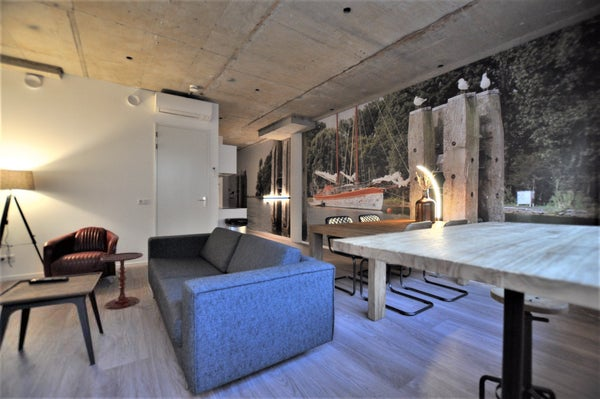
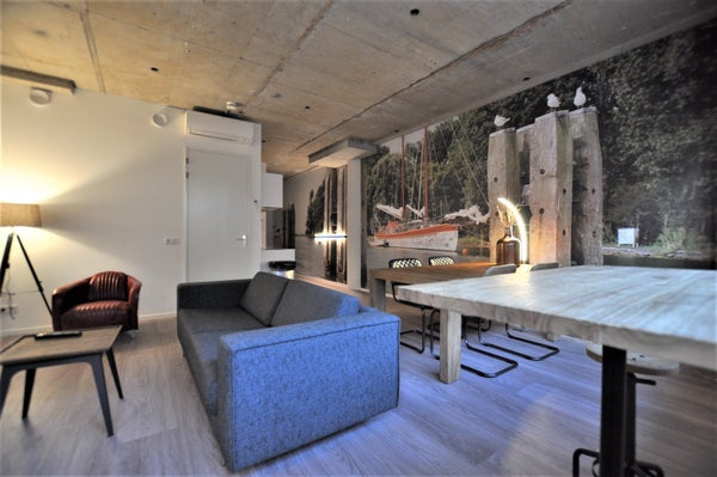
- side table [99,251,144,310]
